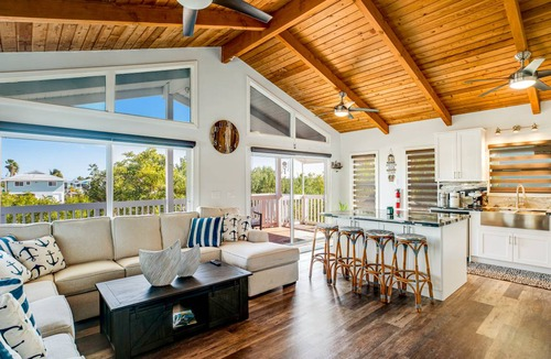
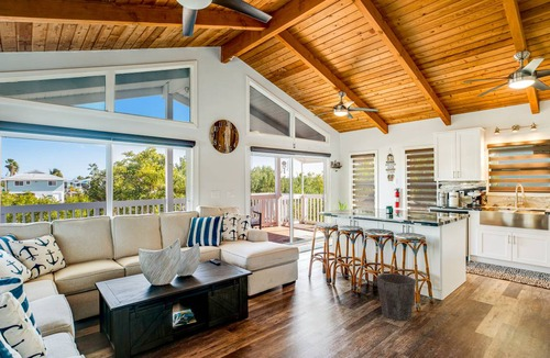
+ waste bin [375,272,417,322]
